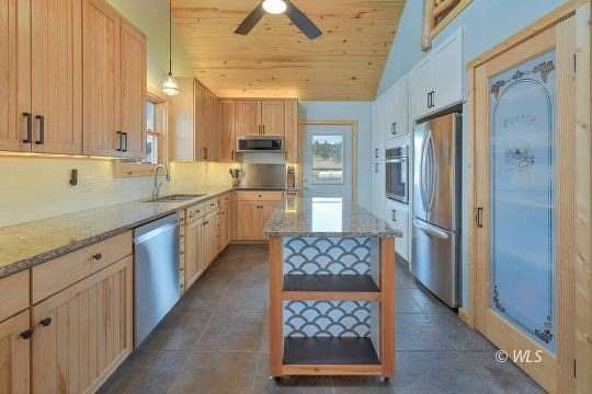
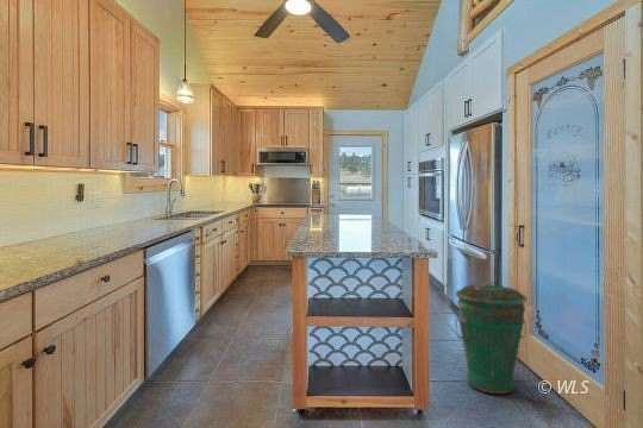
+ trash can [455,279,529,395]
